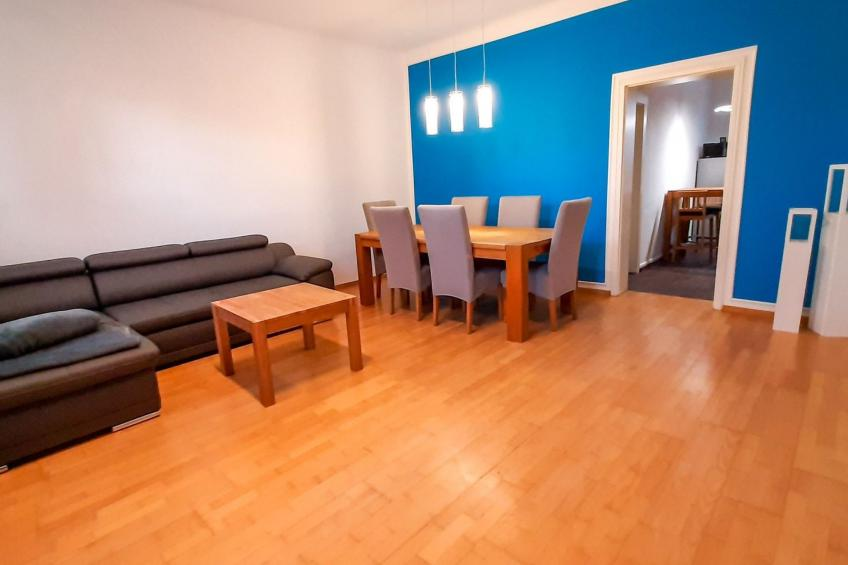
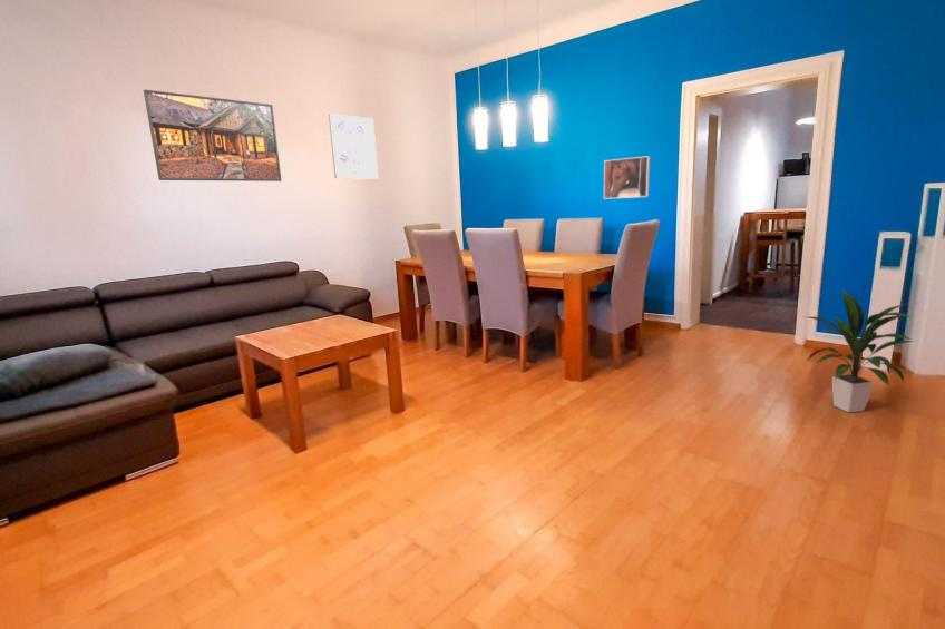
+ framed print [143,88,282,183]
+ indoor plant [800,289,914,413]
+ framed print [603,155,651,200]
+ wall art [328,112,379,180]
